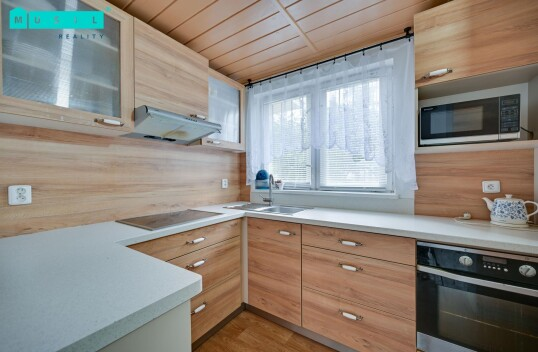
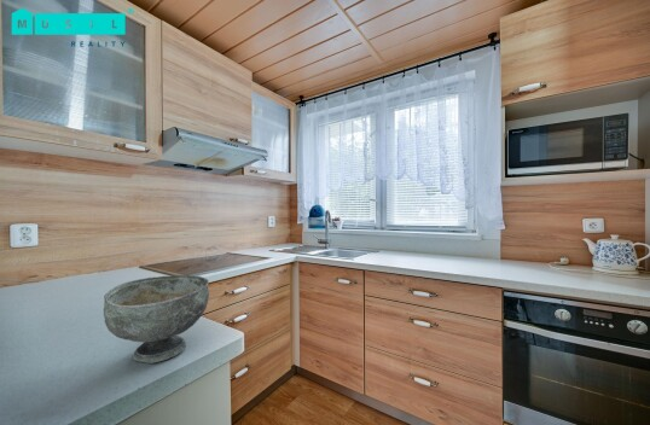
+ bowl [103,274,210,365]
